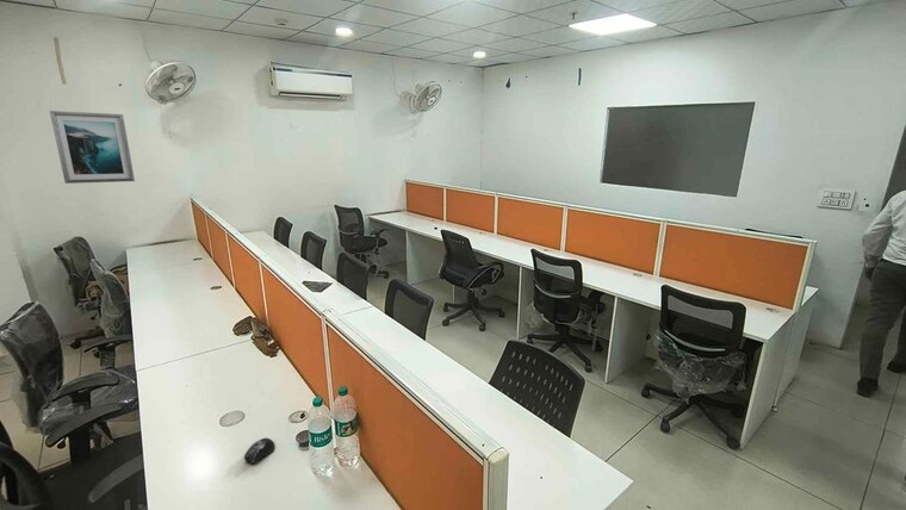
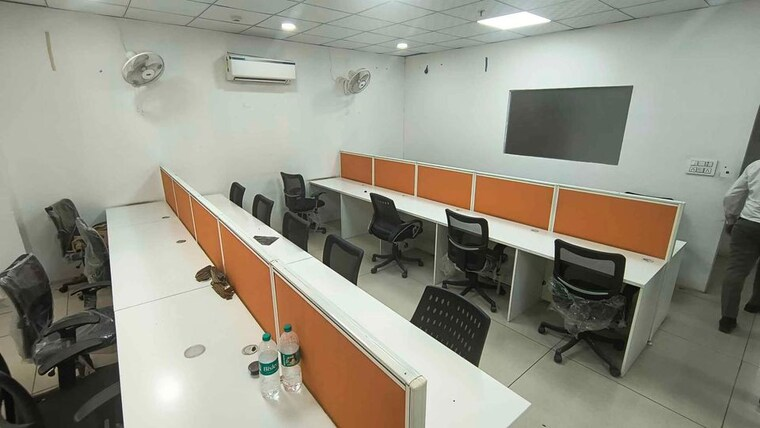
- computer mouse [243,436,277,465]
- wall art [49,110,136,185]
